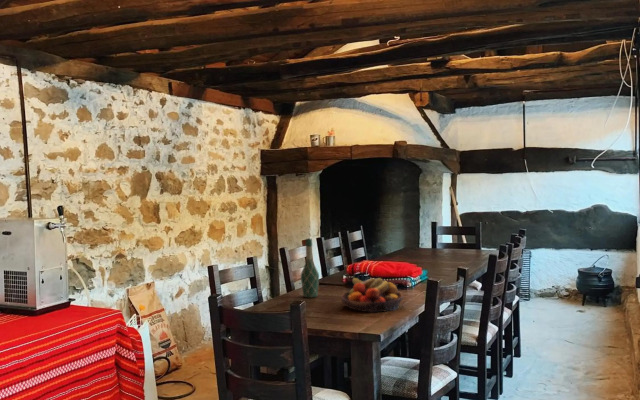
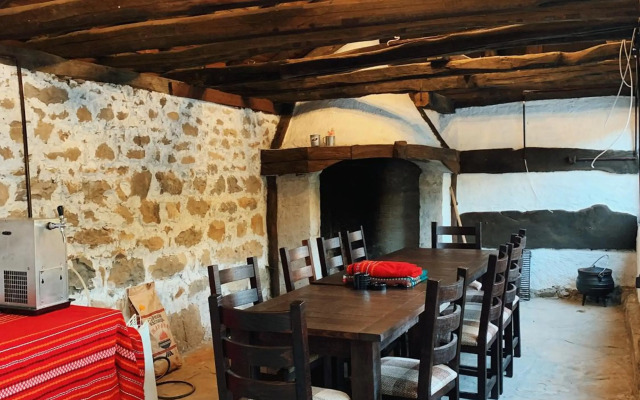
- wine bottle [300,238,320,298]
- fruit bowl [340,277,404,313]
